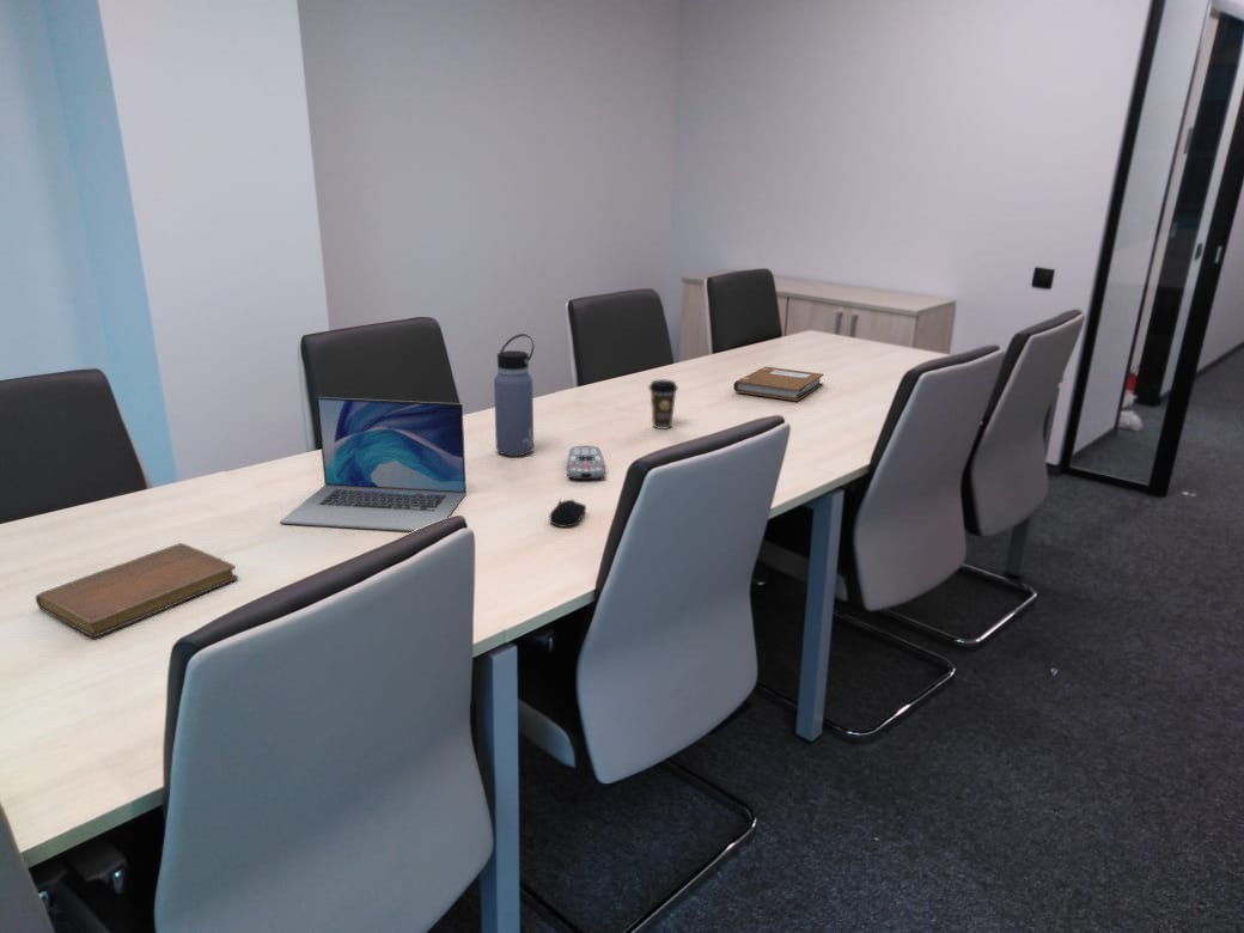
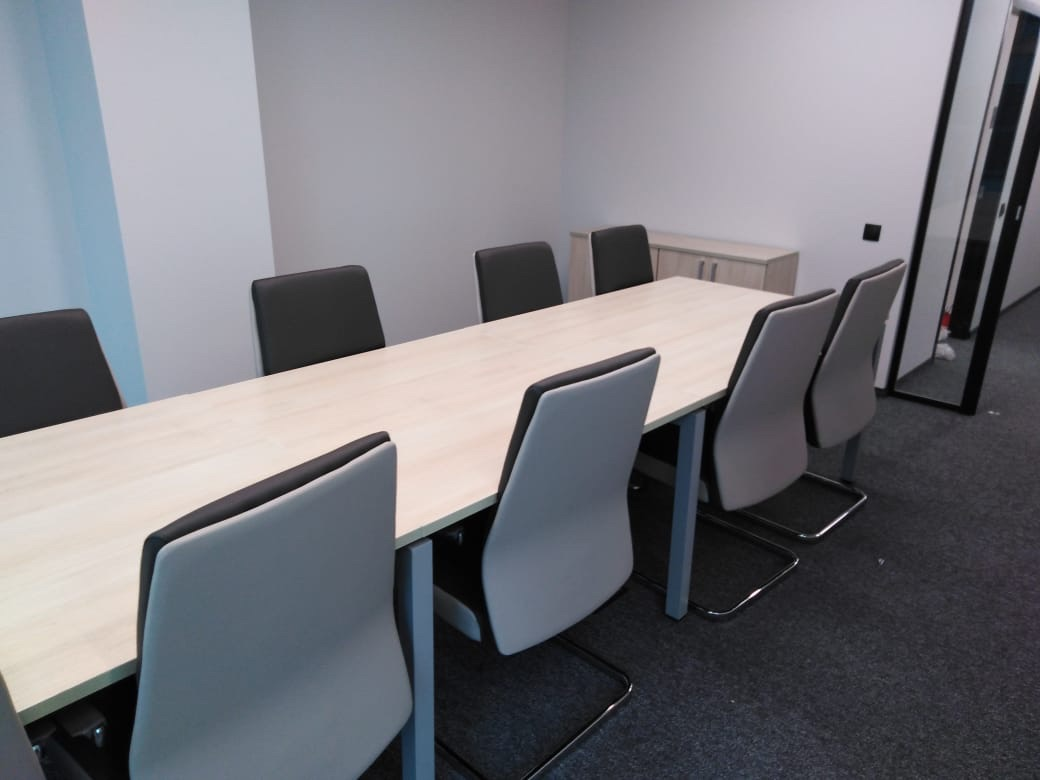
- coffee cup [647,378,679,431]
- laptop [279,396,468,532]
- water bottle [493,333,535,457]
- notebook [35,542,239,639]
- computer mouse [549,499,587,528]
- notebook [732,366,825,402]
- remote control [566,445,606,481]
